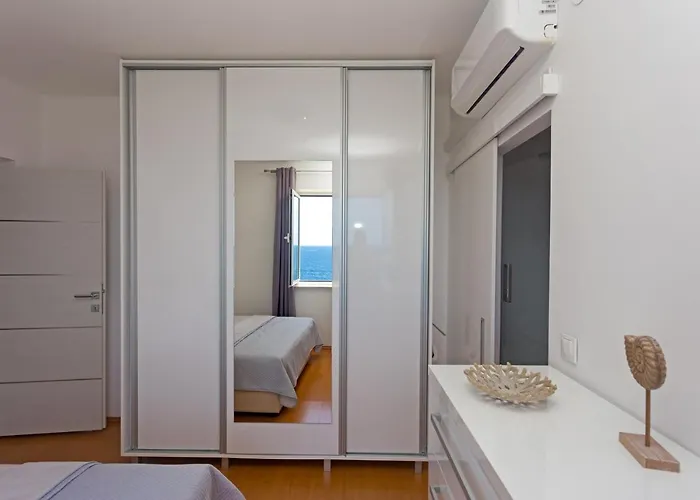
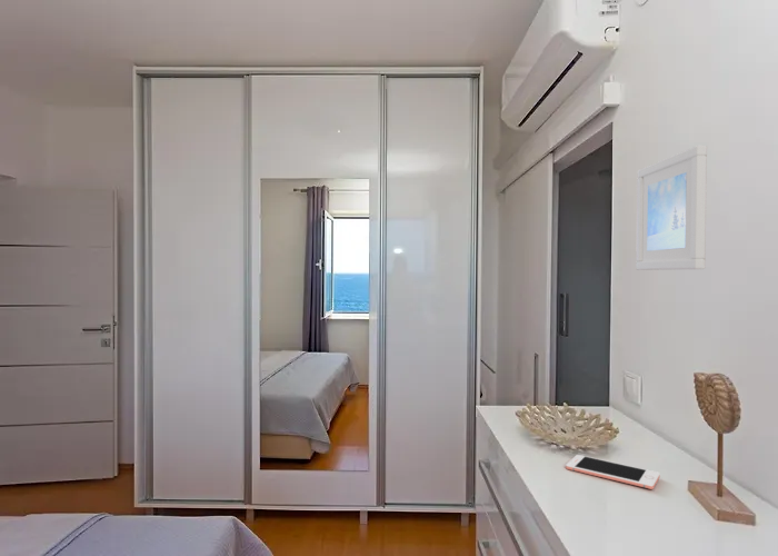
+ cell phone [565,454,661,490]
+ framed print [635,145,708,271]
